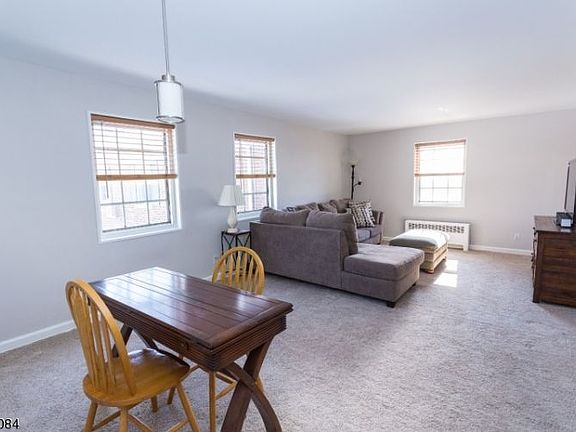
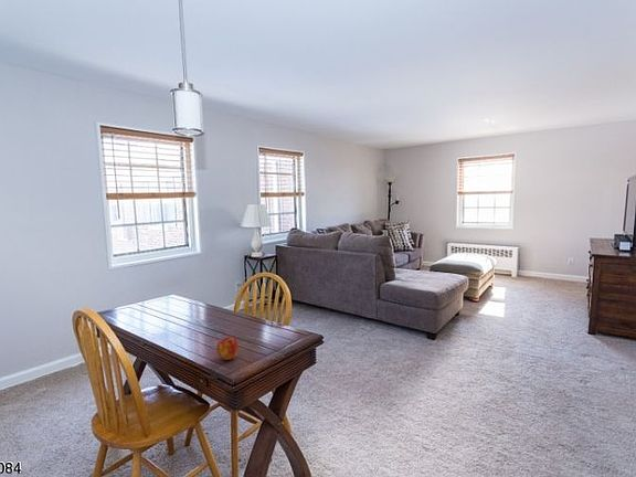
+ apple [215,336,240,361]
